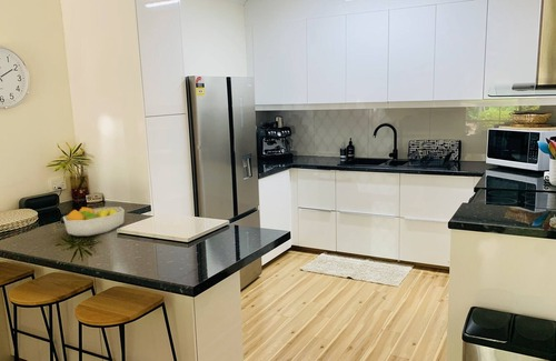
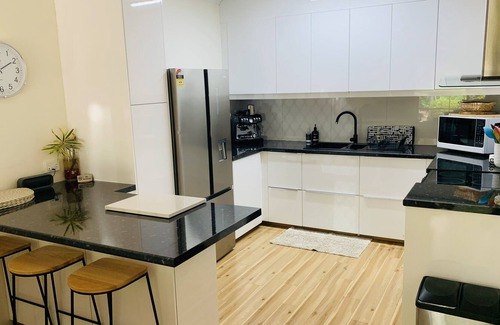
- fruit bowl [62,205,126,237]
